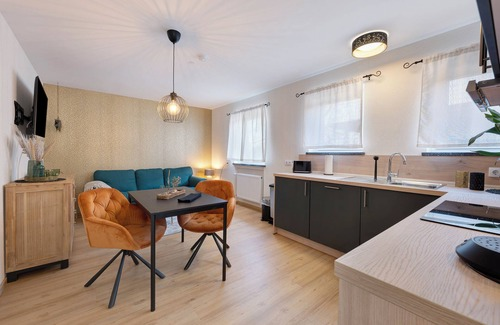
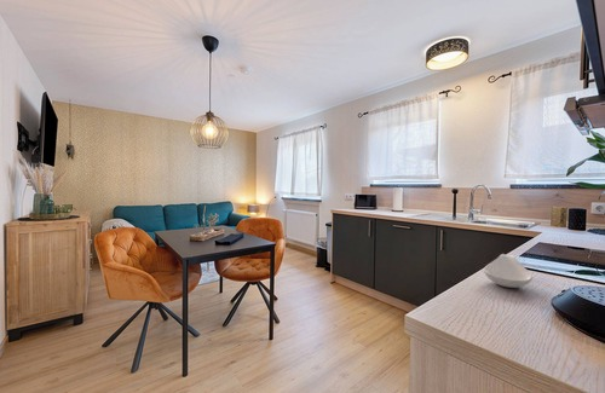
+ spoon rest [483,253,534,289]
